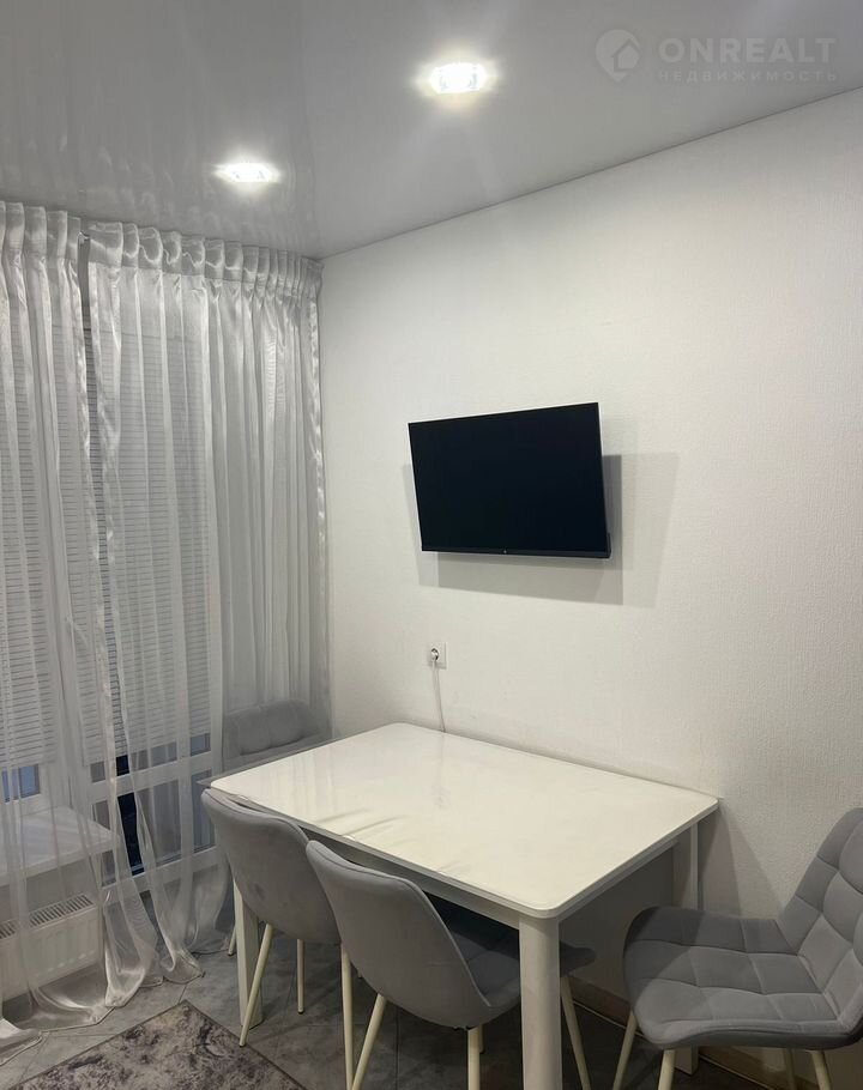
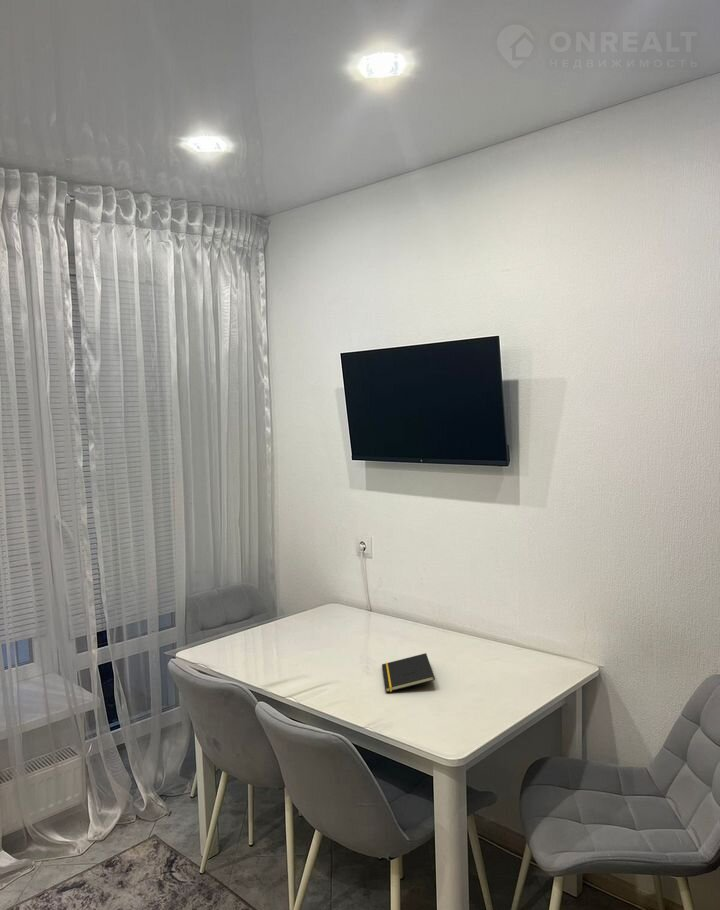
+ notepad [381,652,436,693]
